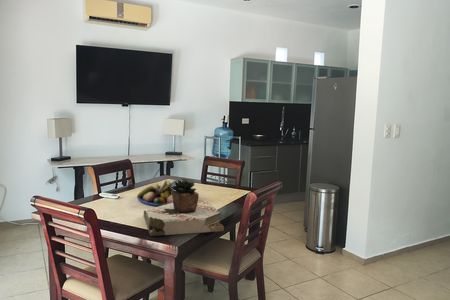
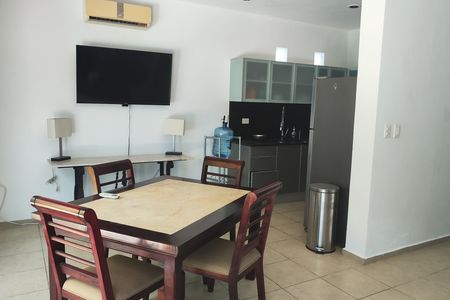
- fruit bowl [136,179,182,206]
- succulent plant [143,178,225,237]
